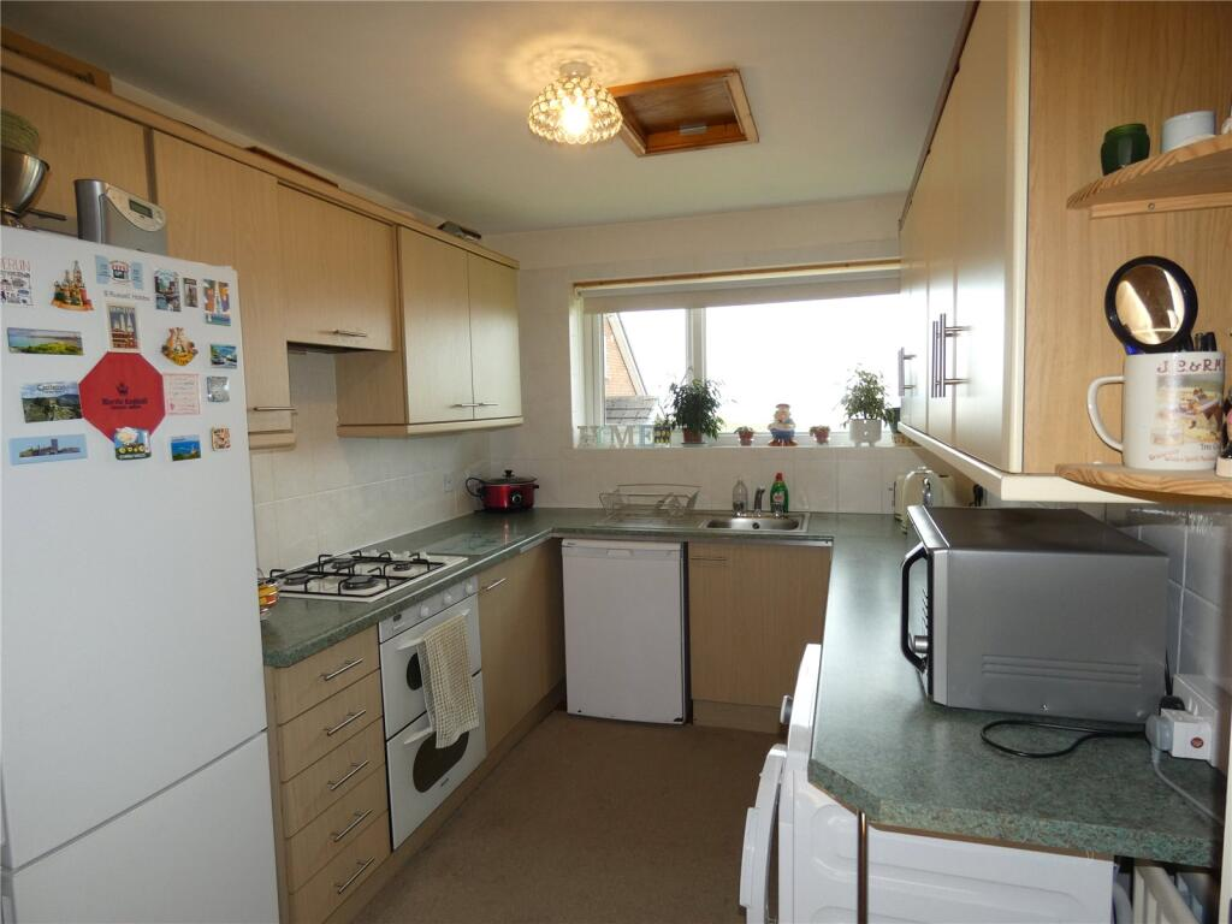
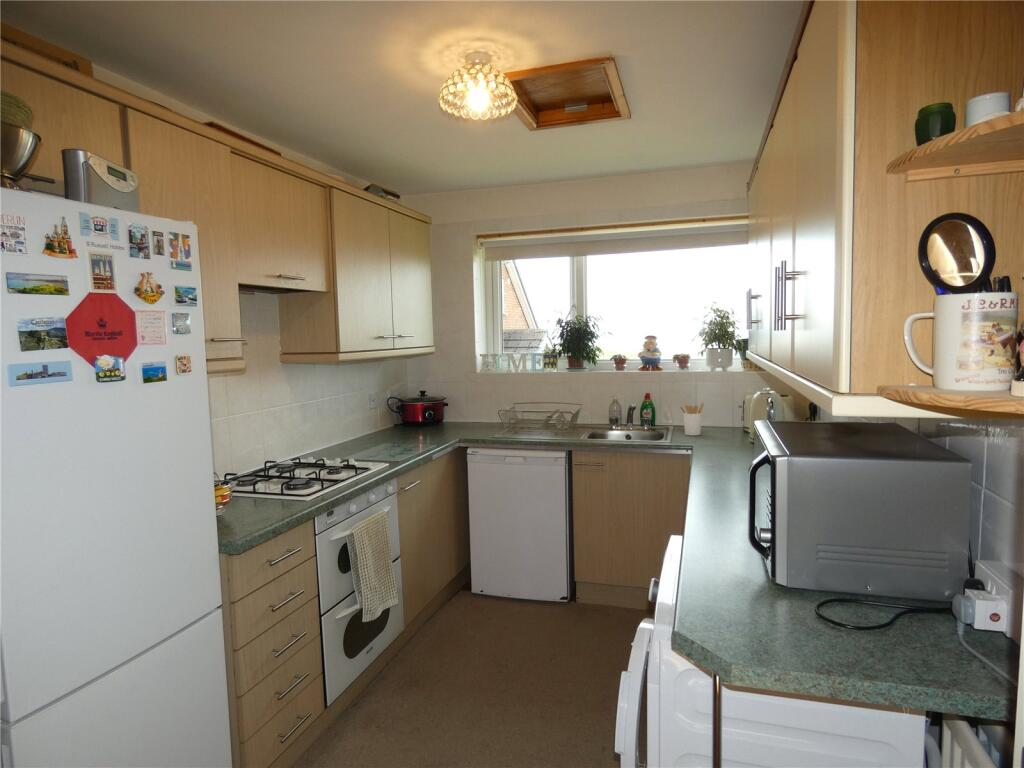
+ utensil holder [679,401,705,436]
